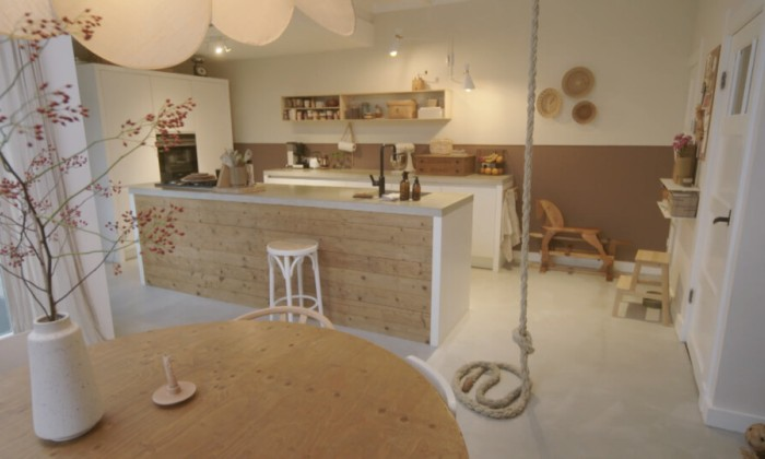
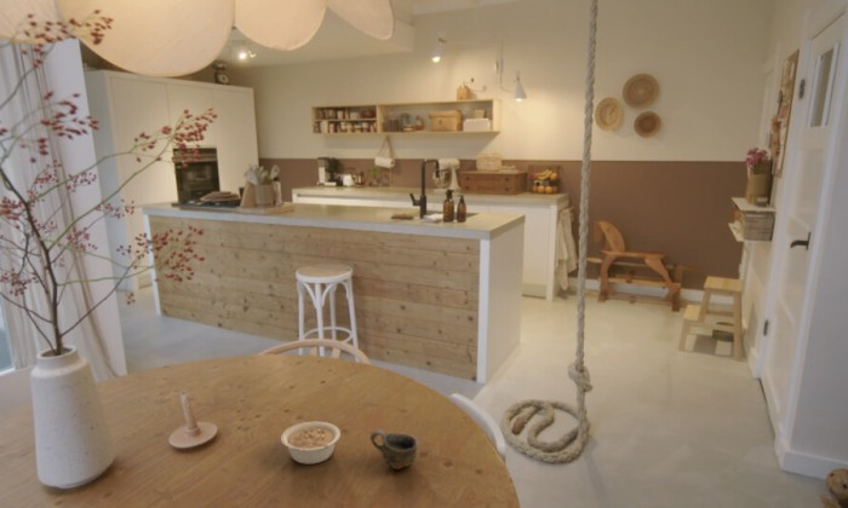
+ cup [369,428,419,471]
+ legume [280,421,342,466]
